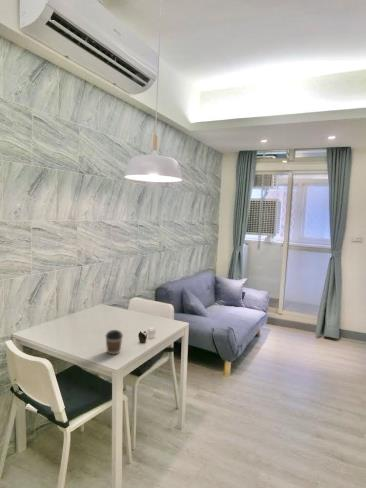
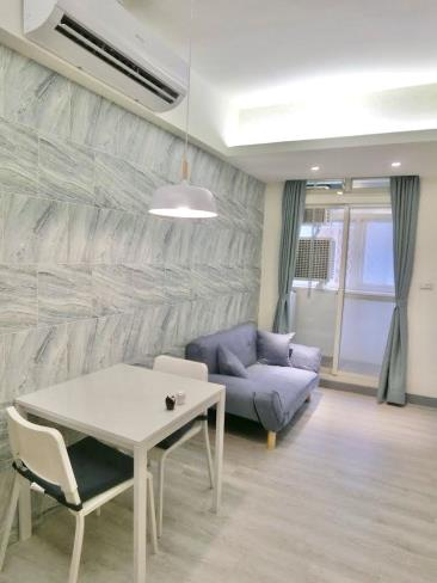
- coffee cup [105,329,124,355]
